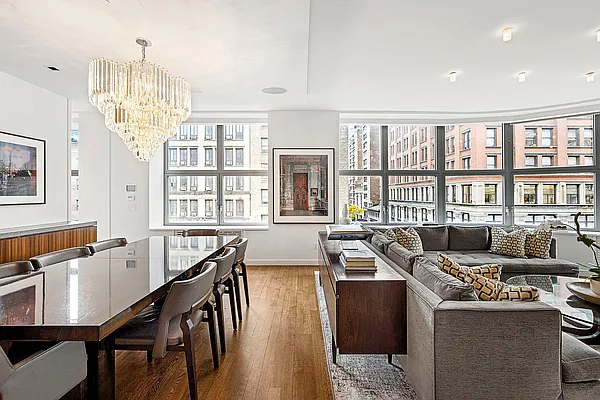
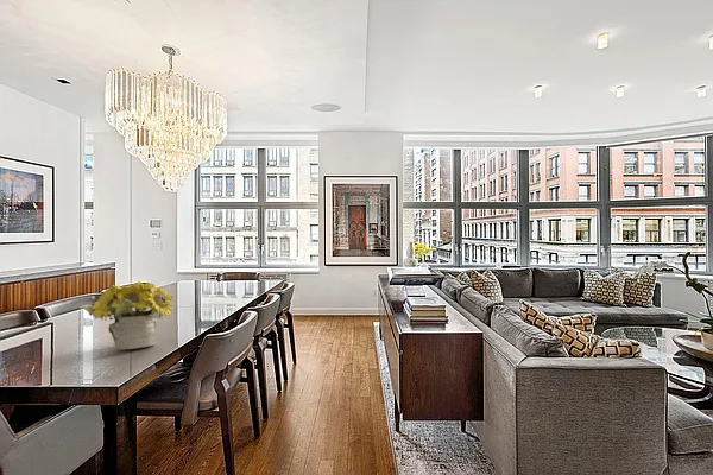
+ sunflower [77,280,177,350]
